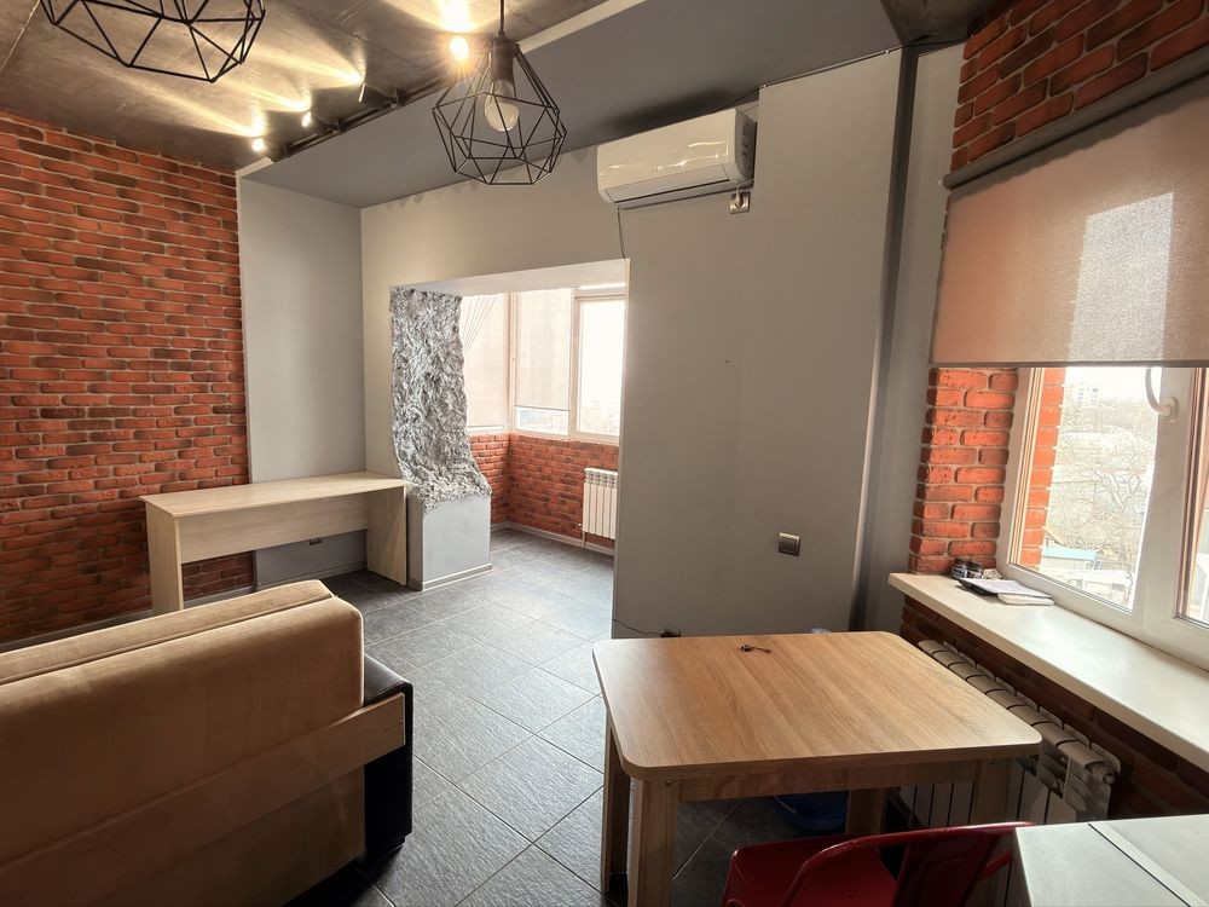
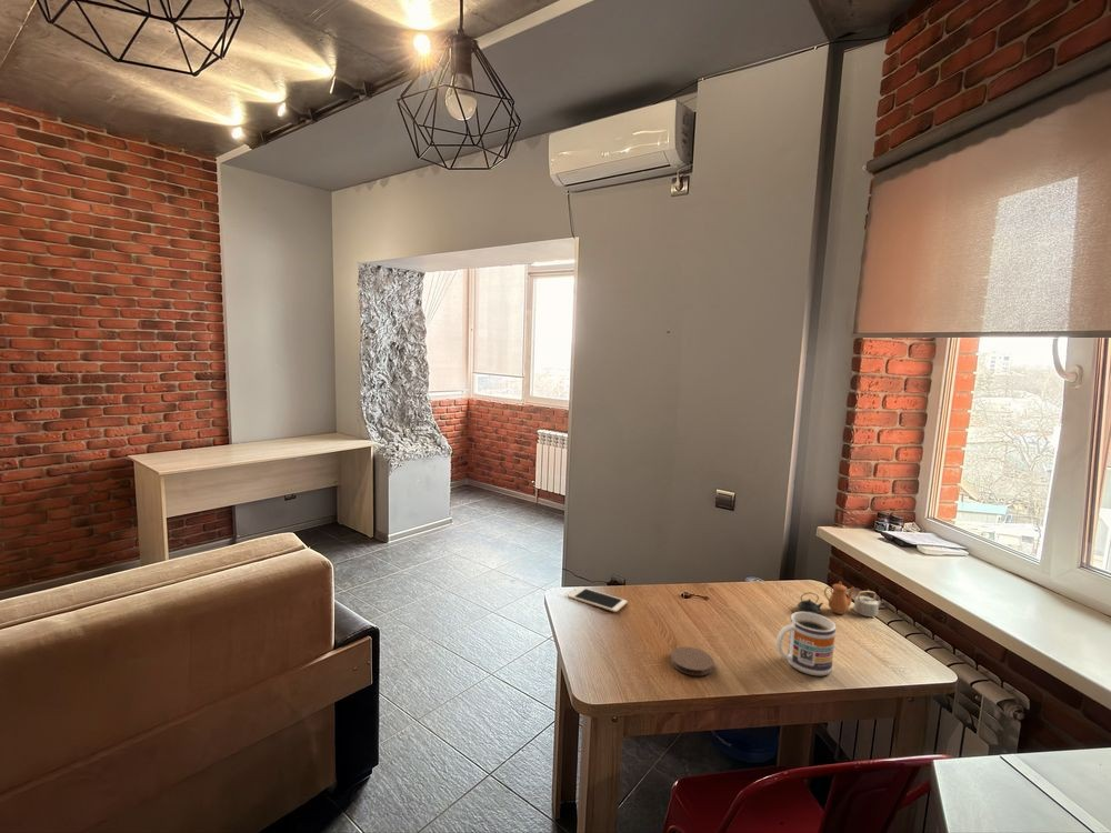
+ teapot [797,581,882,618]
+ coaster [670,645,714,676]
+ cell phone [567,585,628,613]
+ mug [775,611,837,676]
